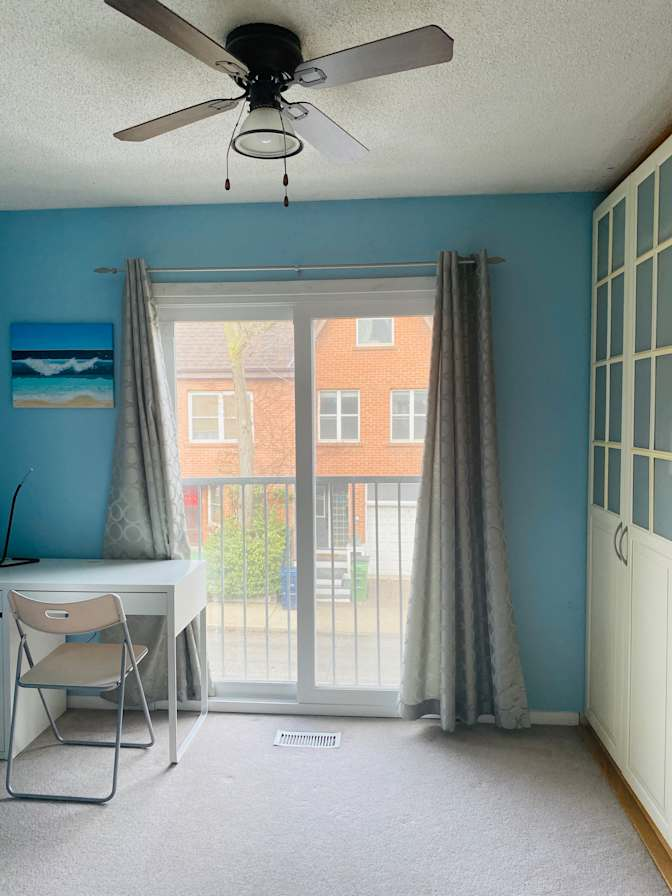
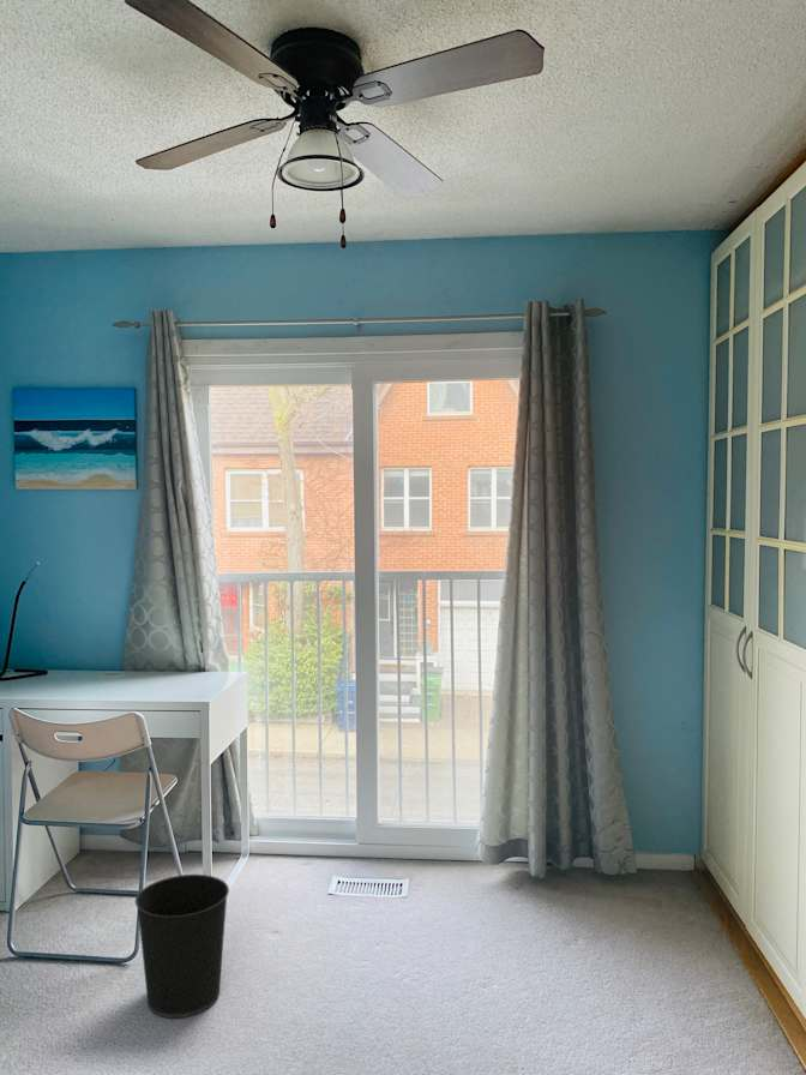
+ wastebasket [134,873,230,1019]
